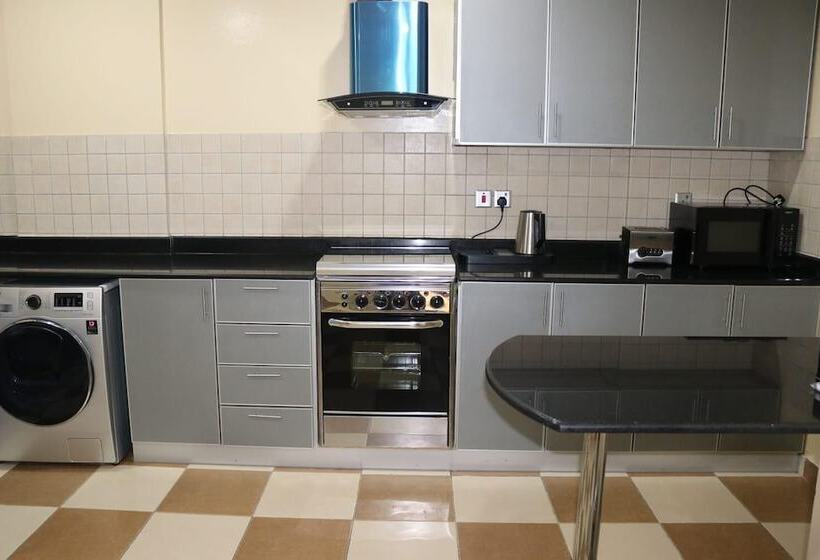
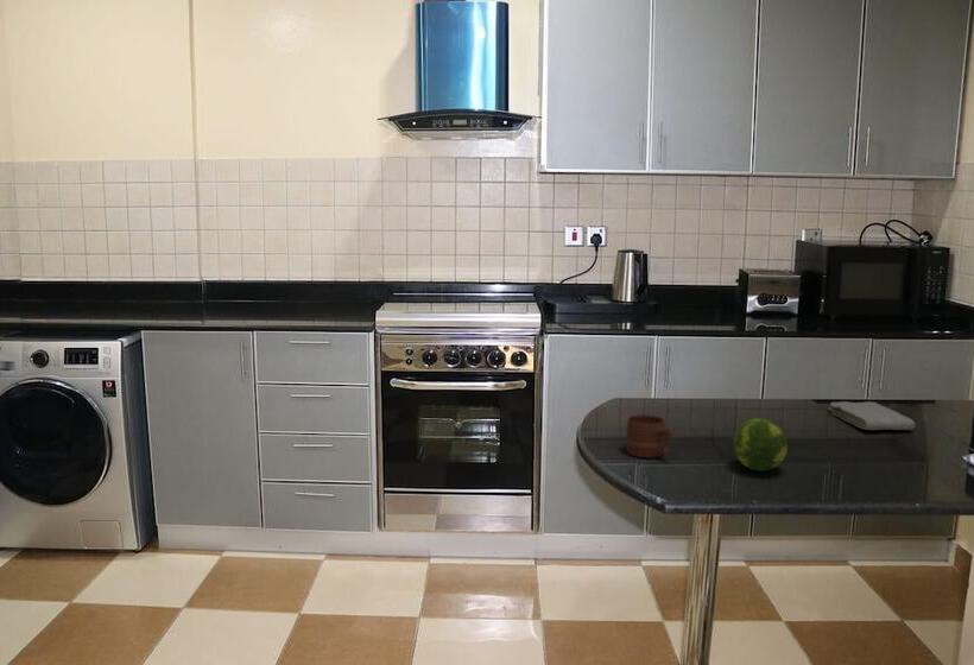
+ washcloth [828,400,917,431]
+ fruit [732,417,789,473]
+ mug [625,413,678,460]
